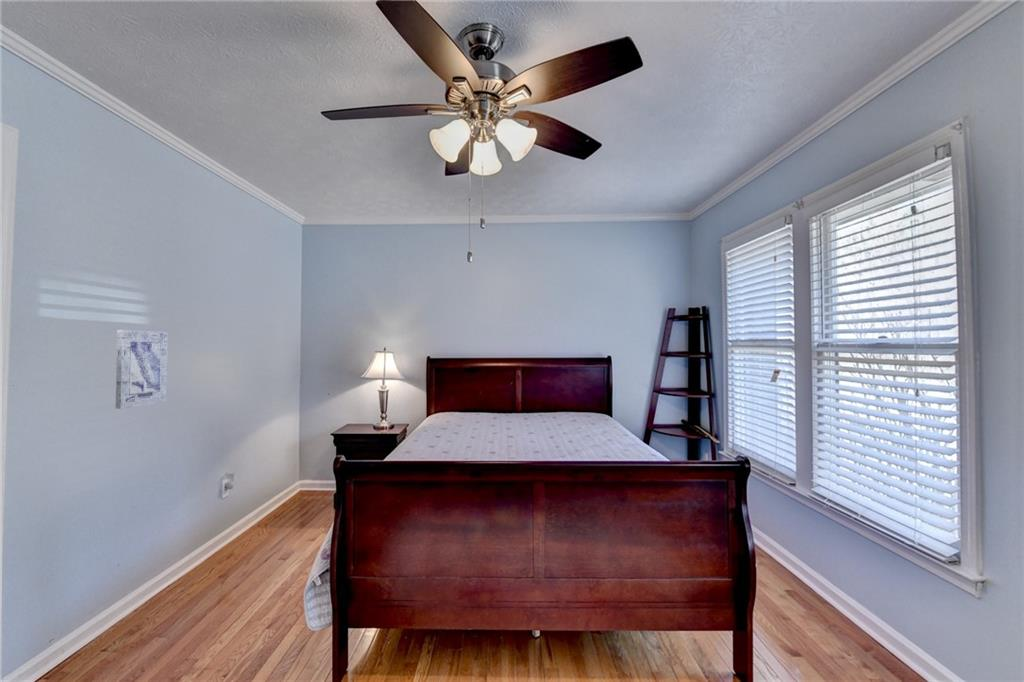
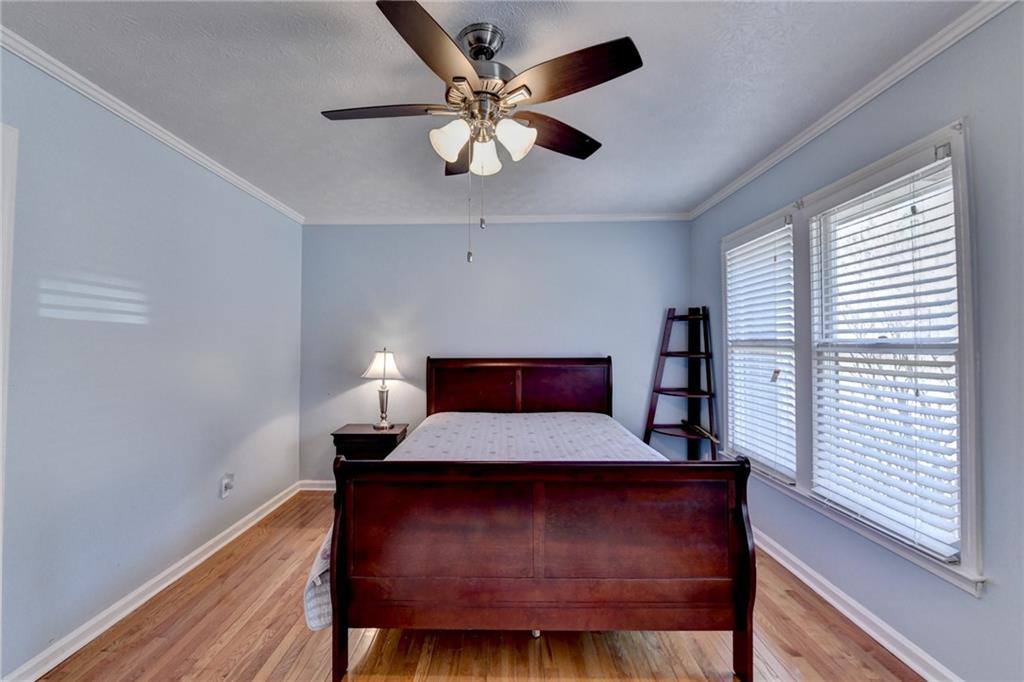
- wall art [115,329,169,410]
